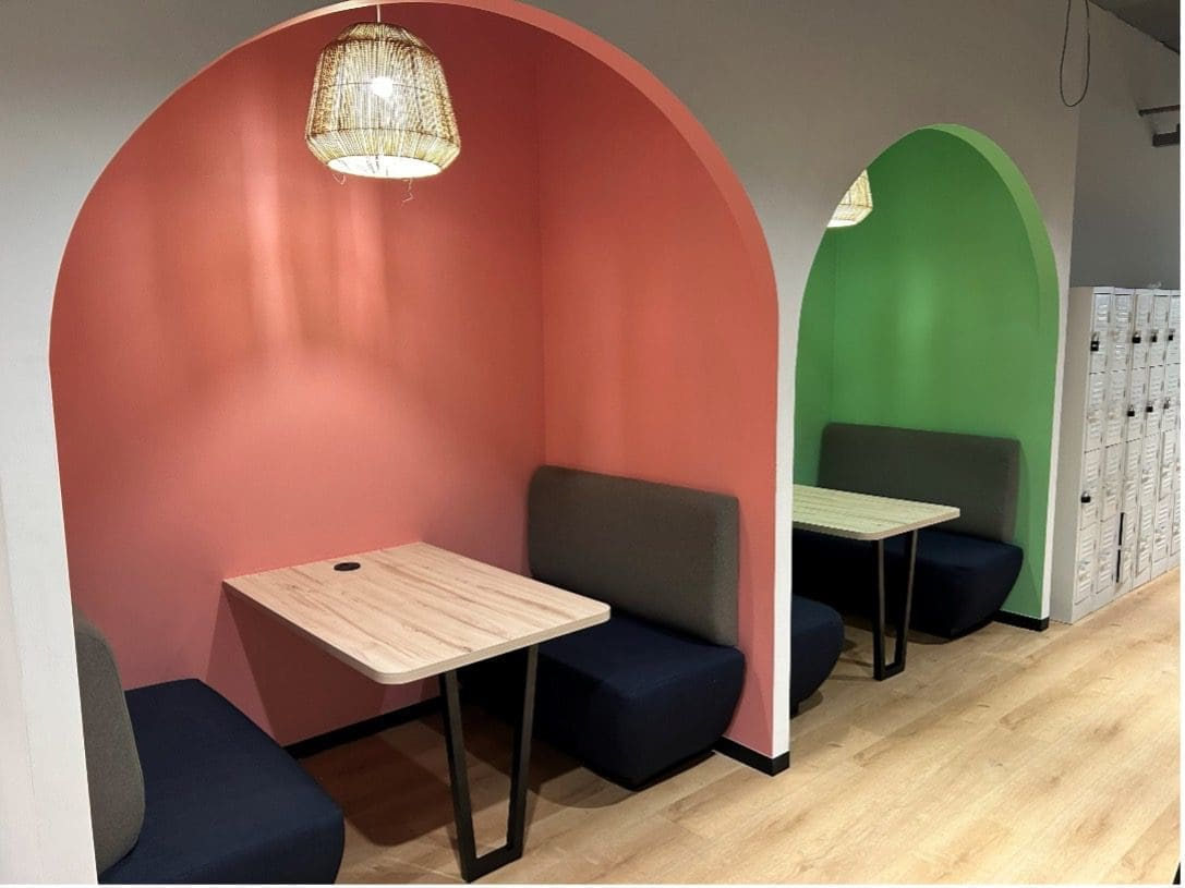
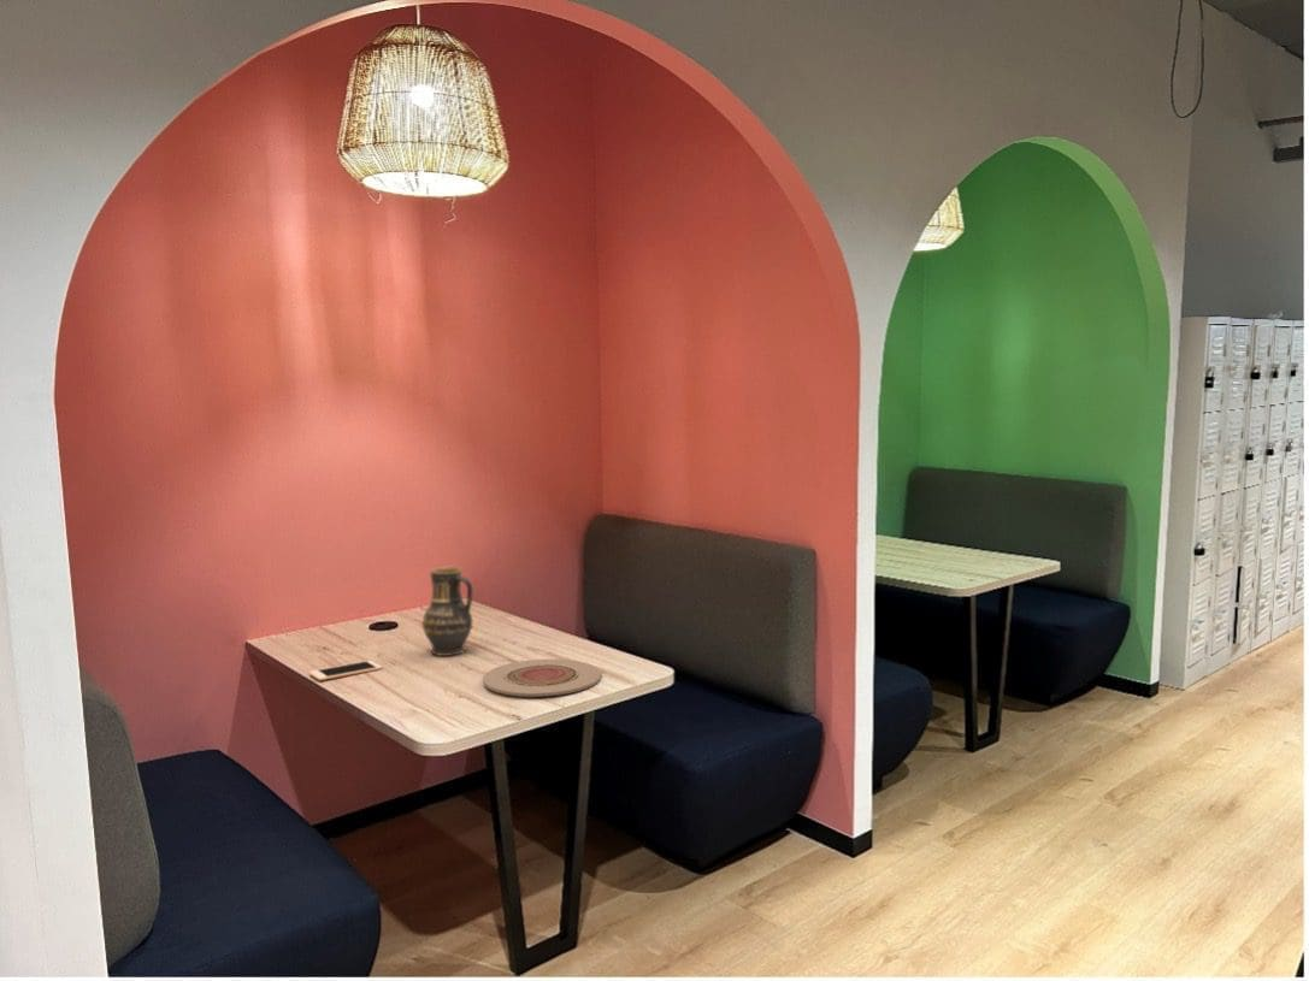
+ plate [482,658,602,698]
+ vase [421,566,473,657]
+ cell phone [308,660,383,681]
